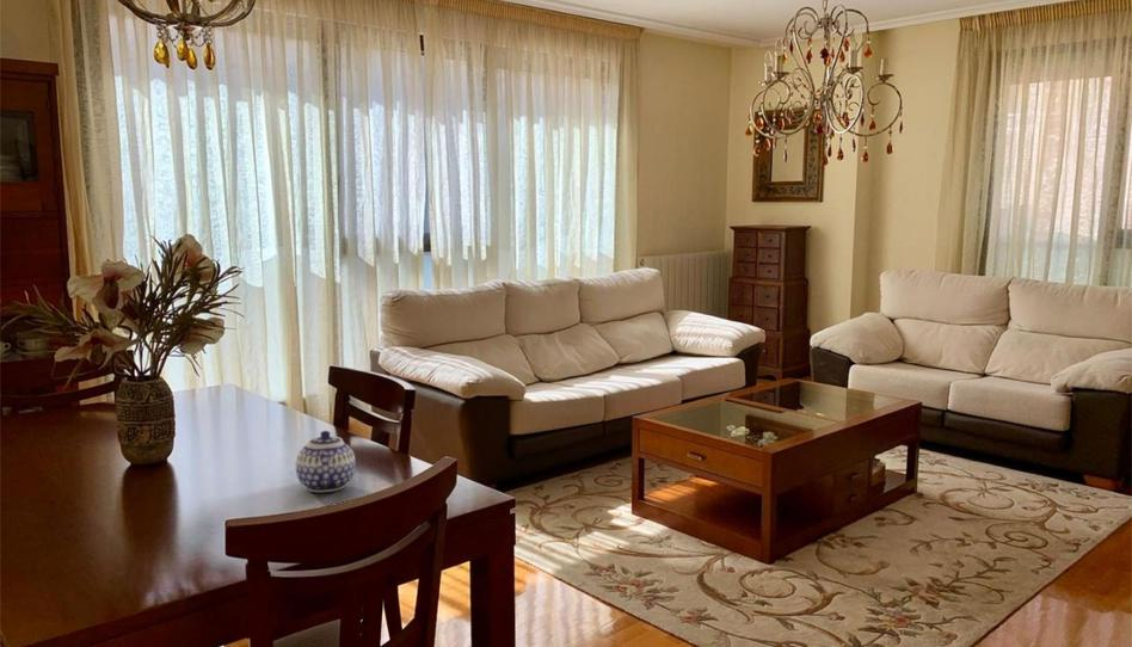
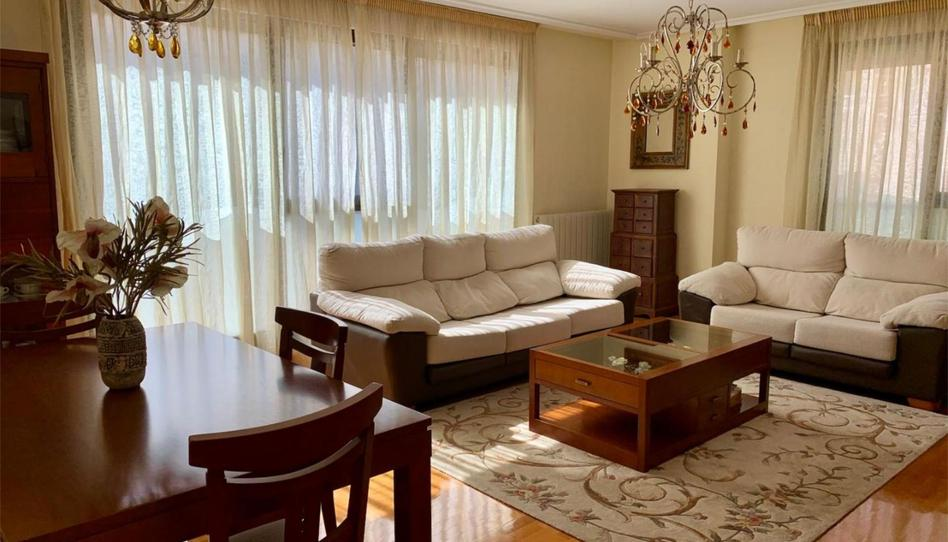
- teapot [295,430,357,493]
